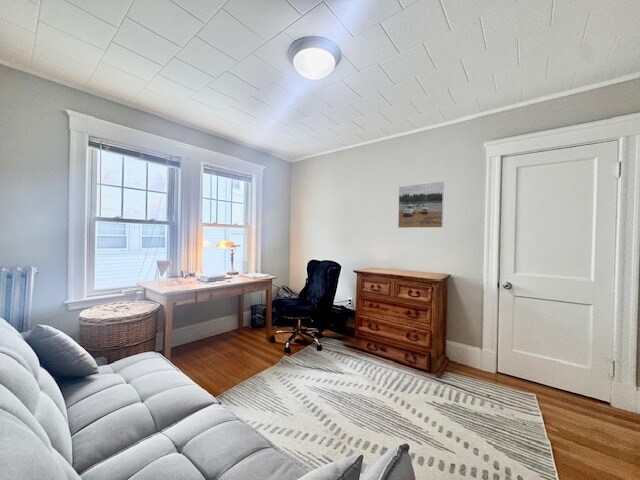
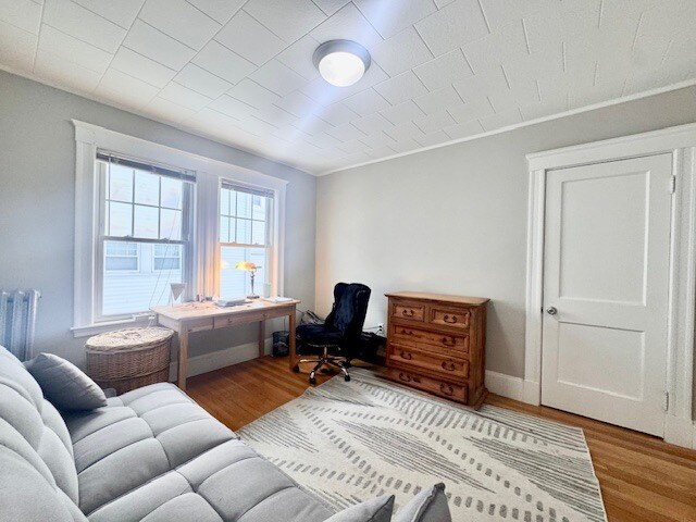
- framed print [397,181,445,229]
